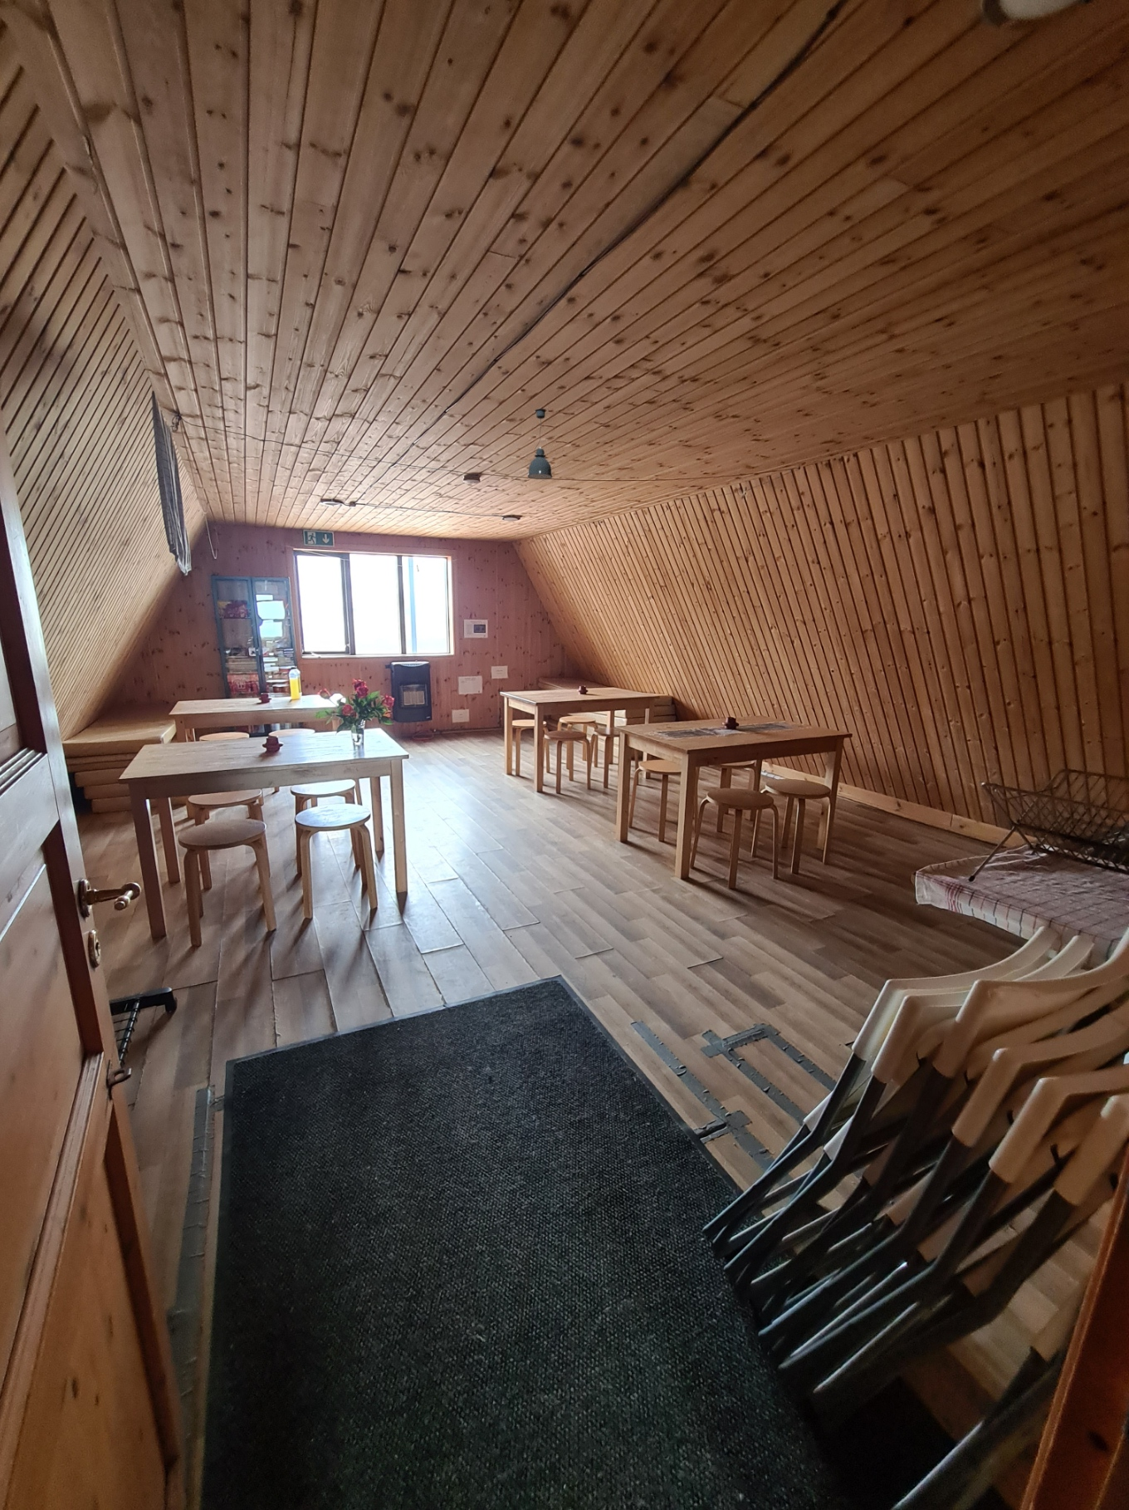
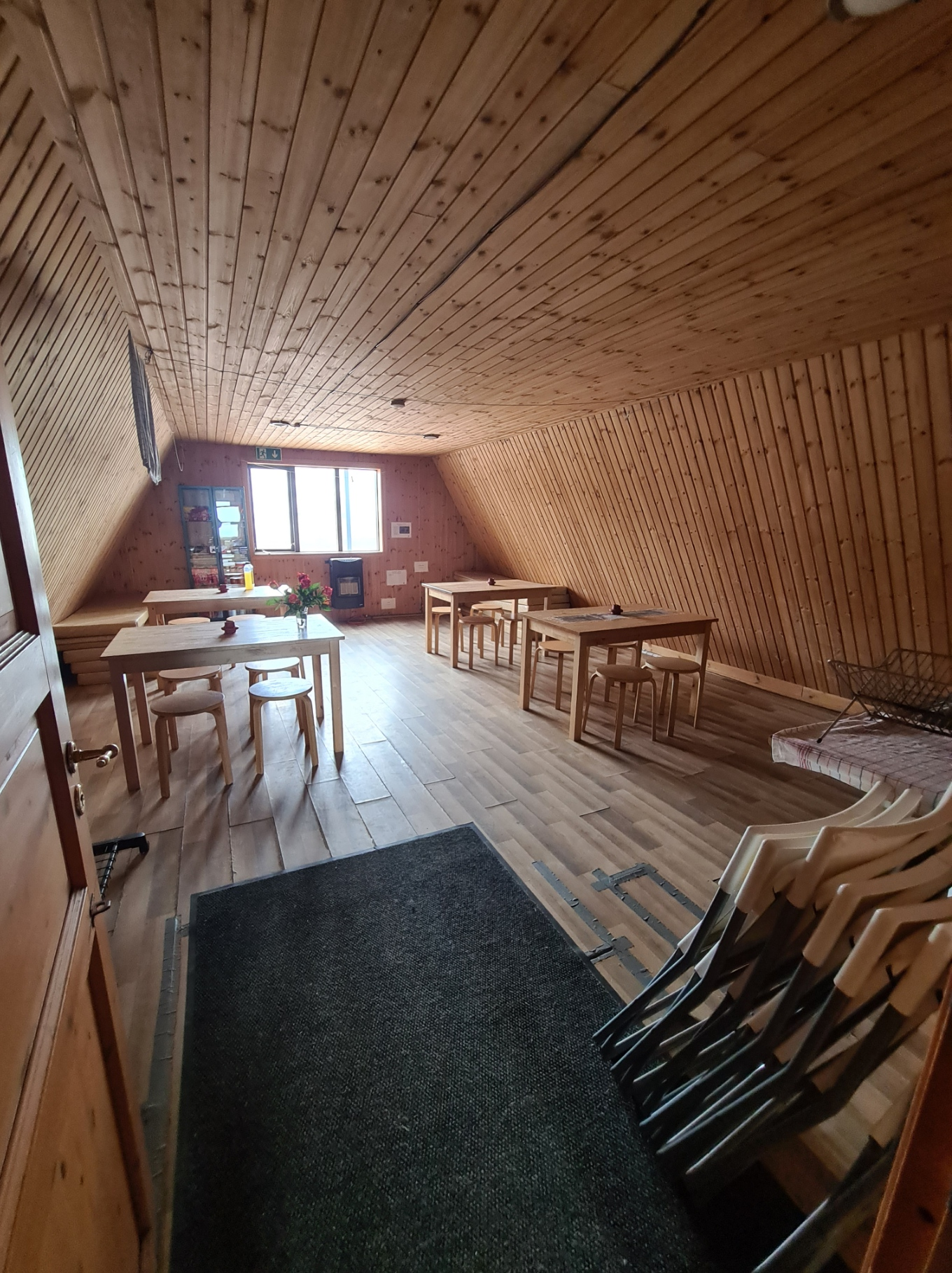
- pendant light [527,408,553,480]
